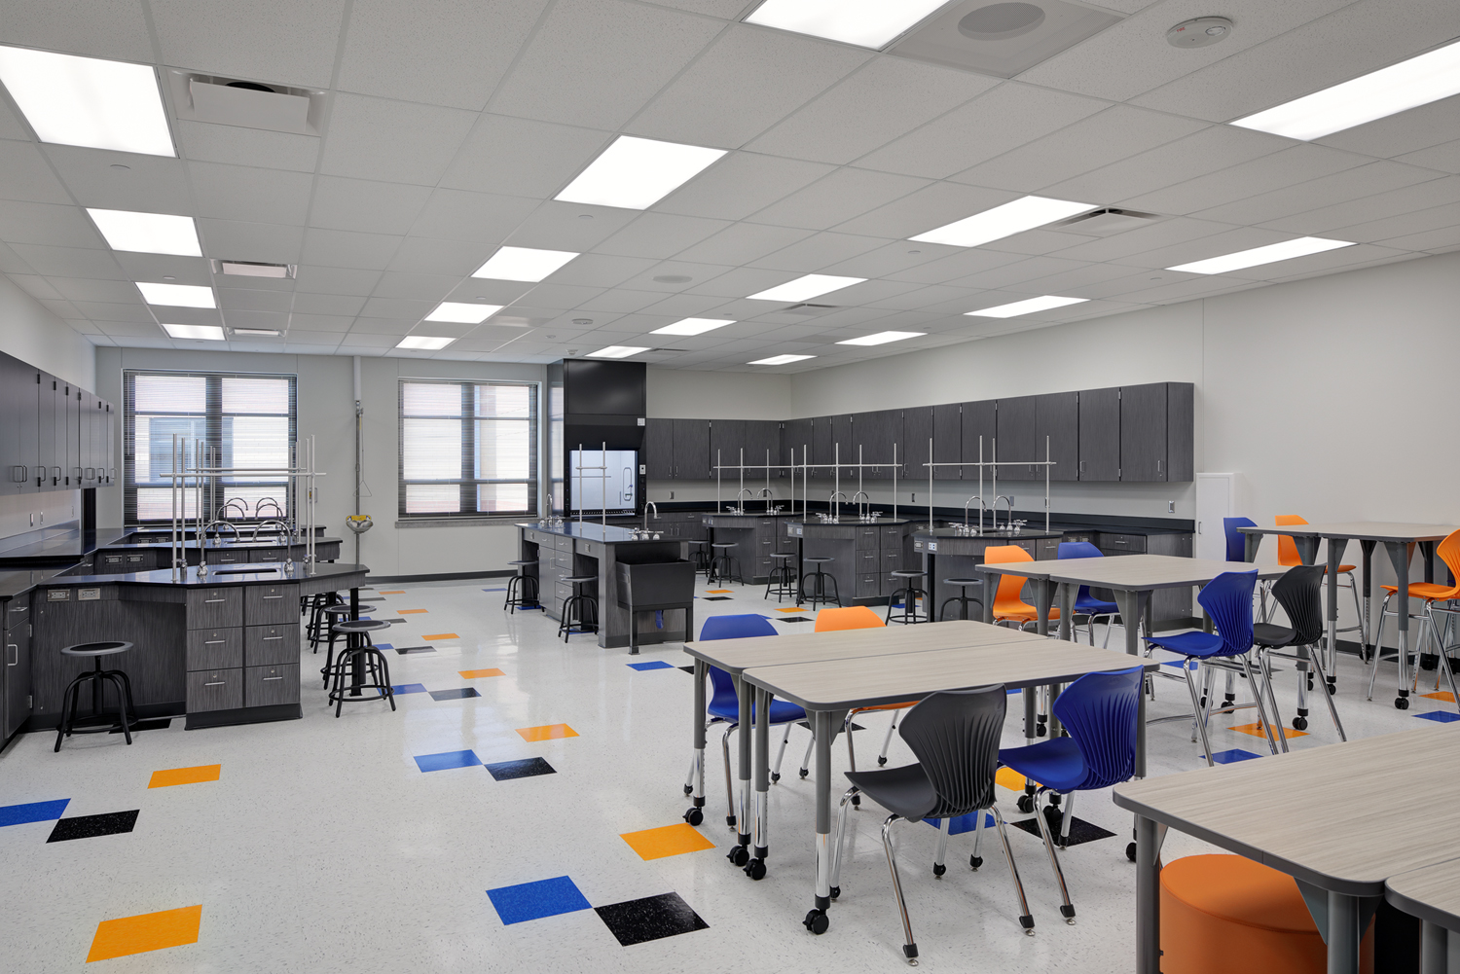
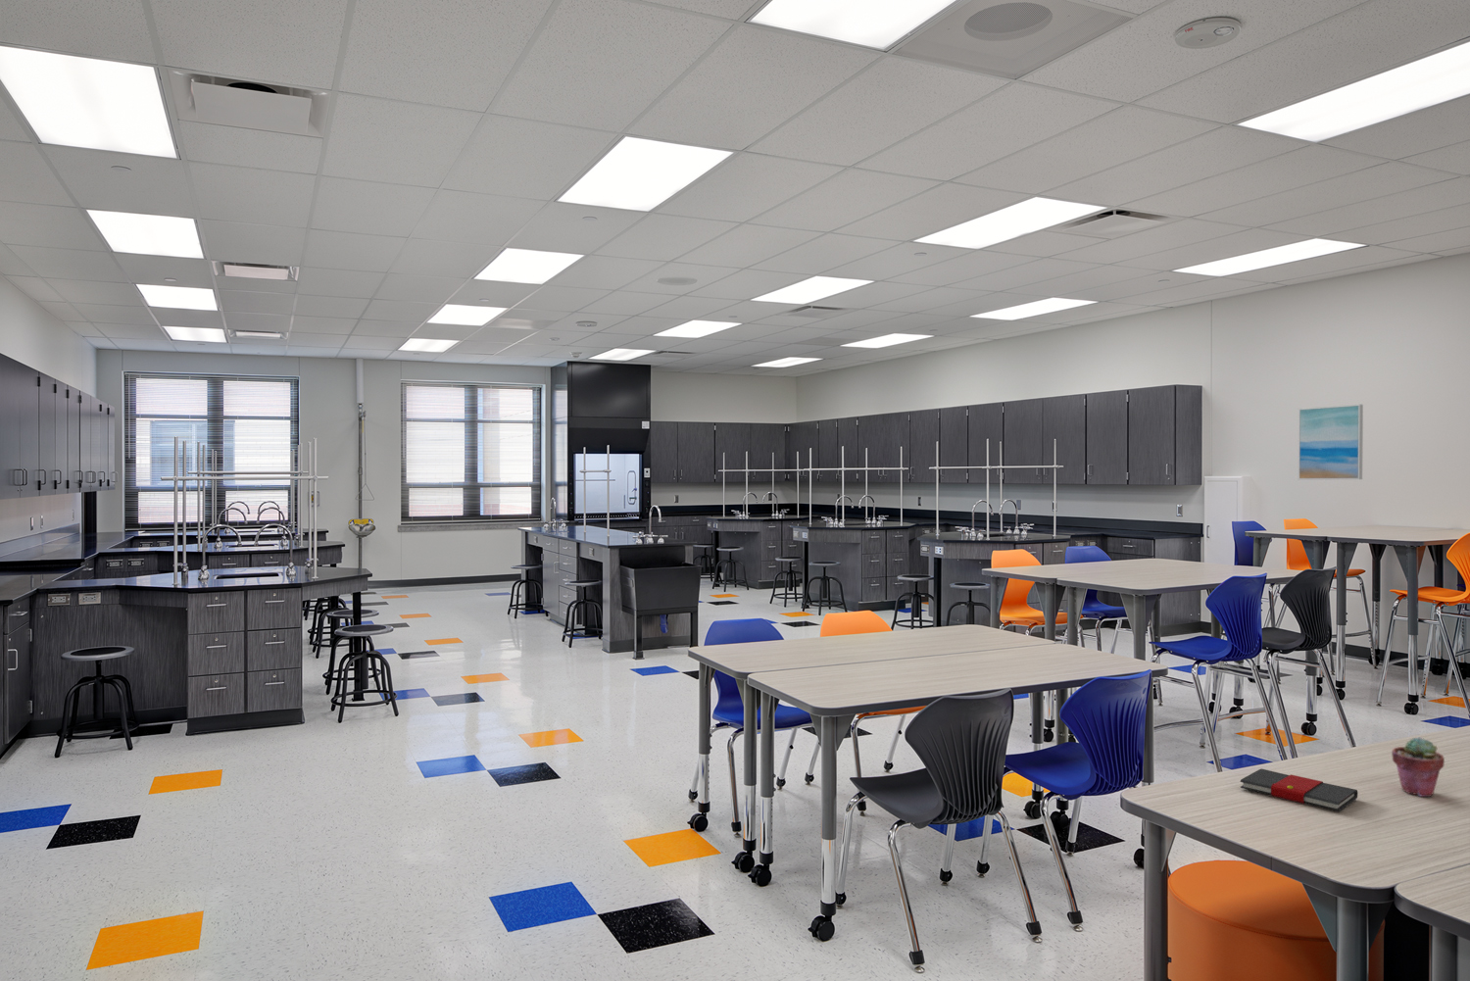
+ book [1240,768,1359,812]
+ wall art [1297,404,1364,481]
+ potted succulent [1390,736,1446,798]
